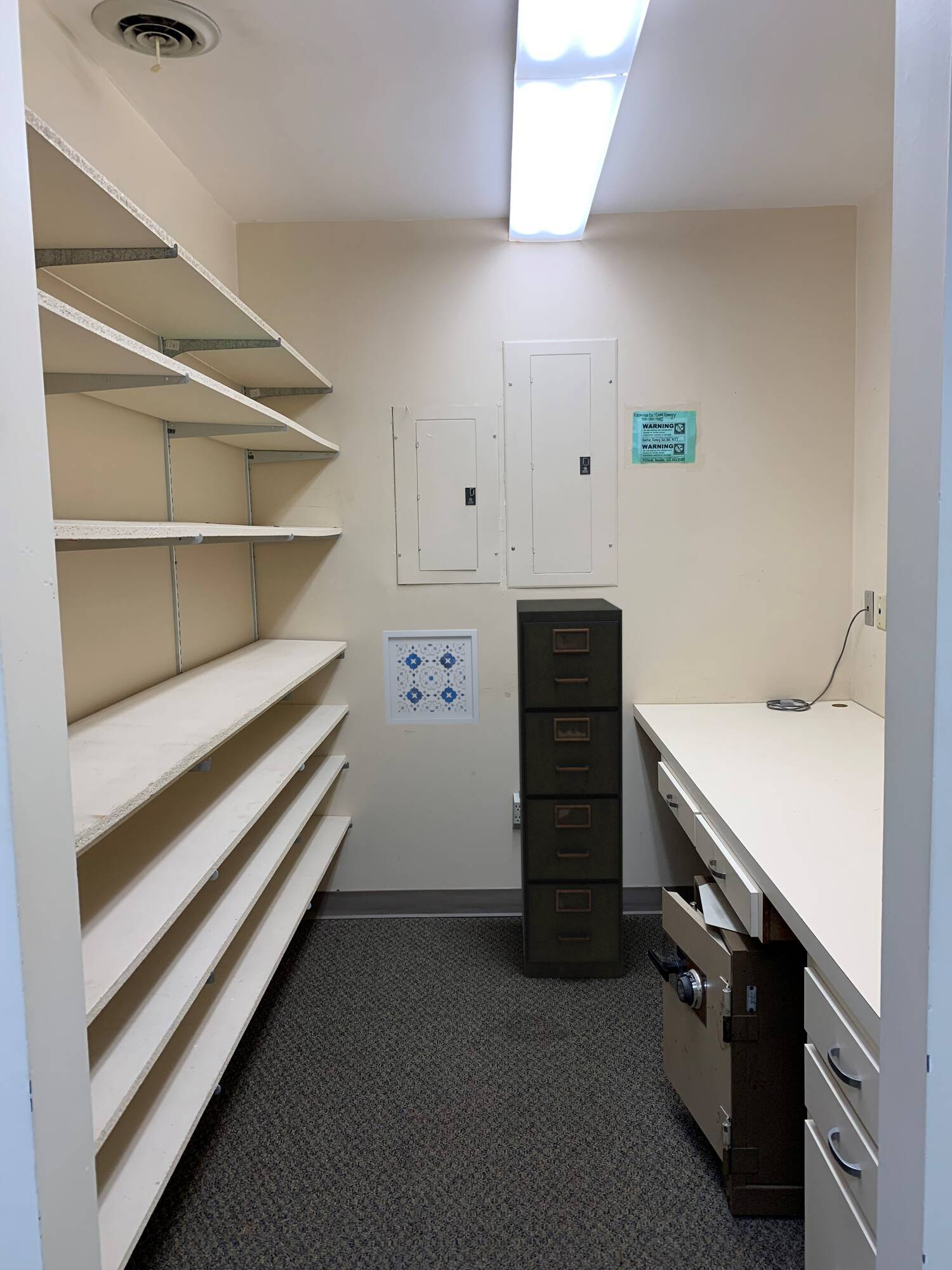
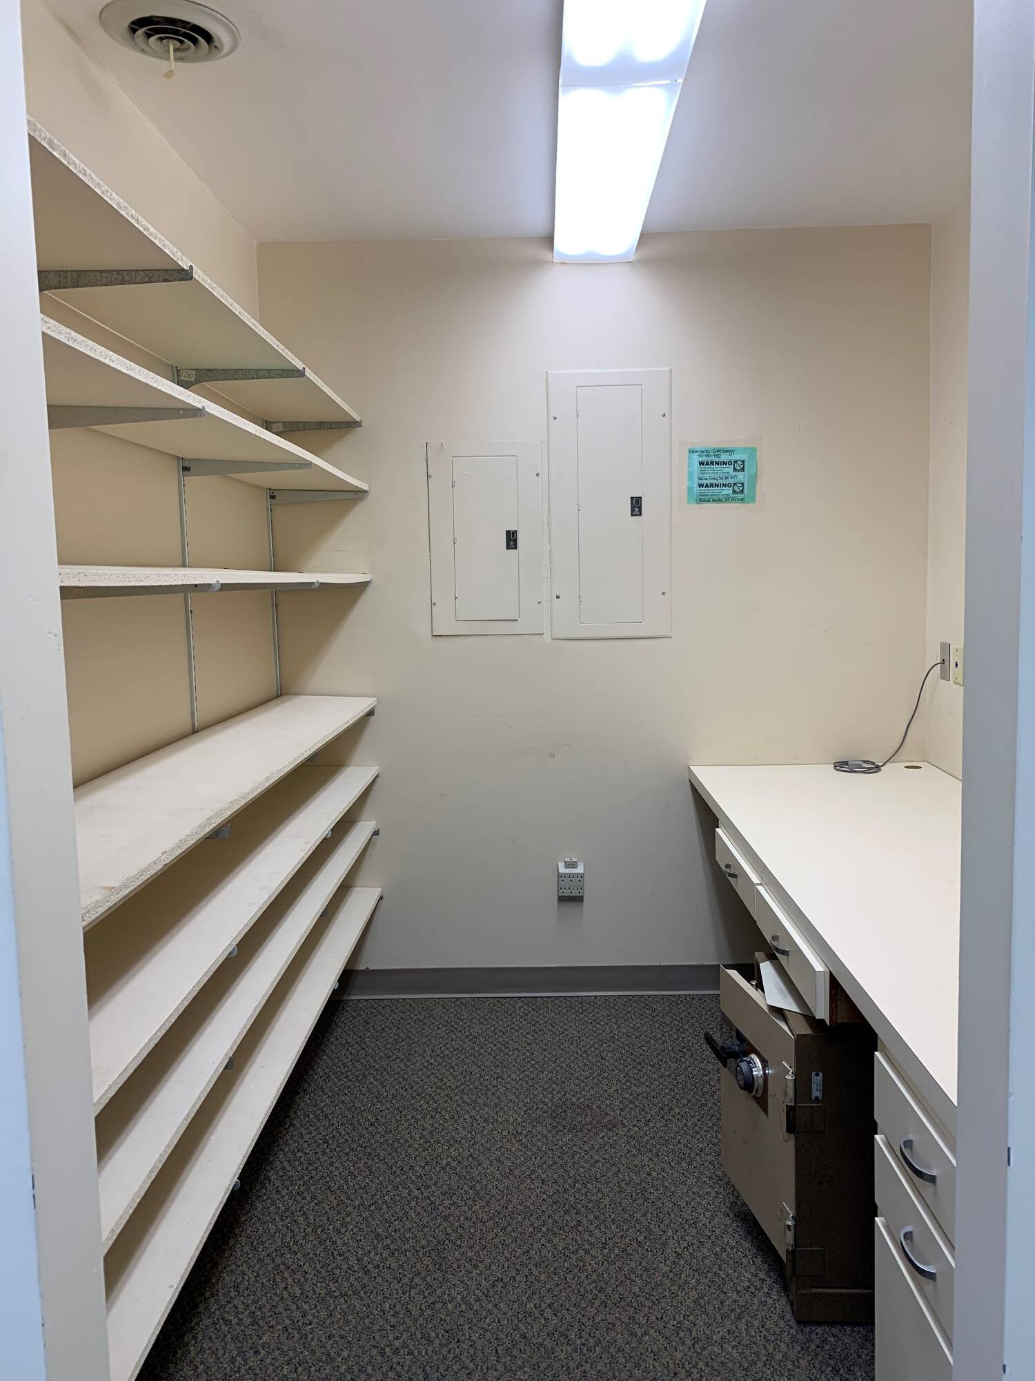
- filing cabinet [516,598,624,978]
- wall art [382,629,480,725]
